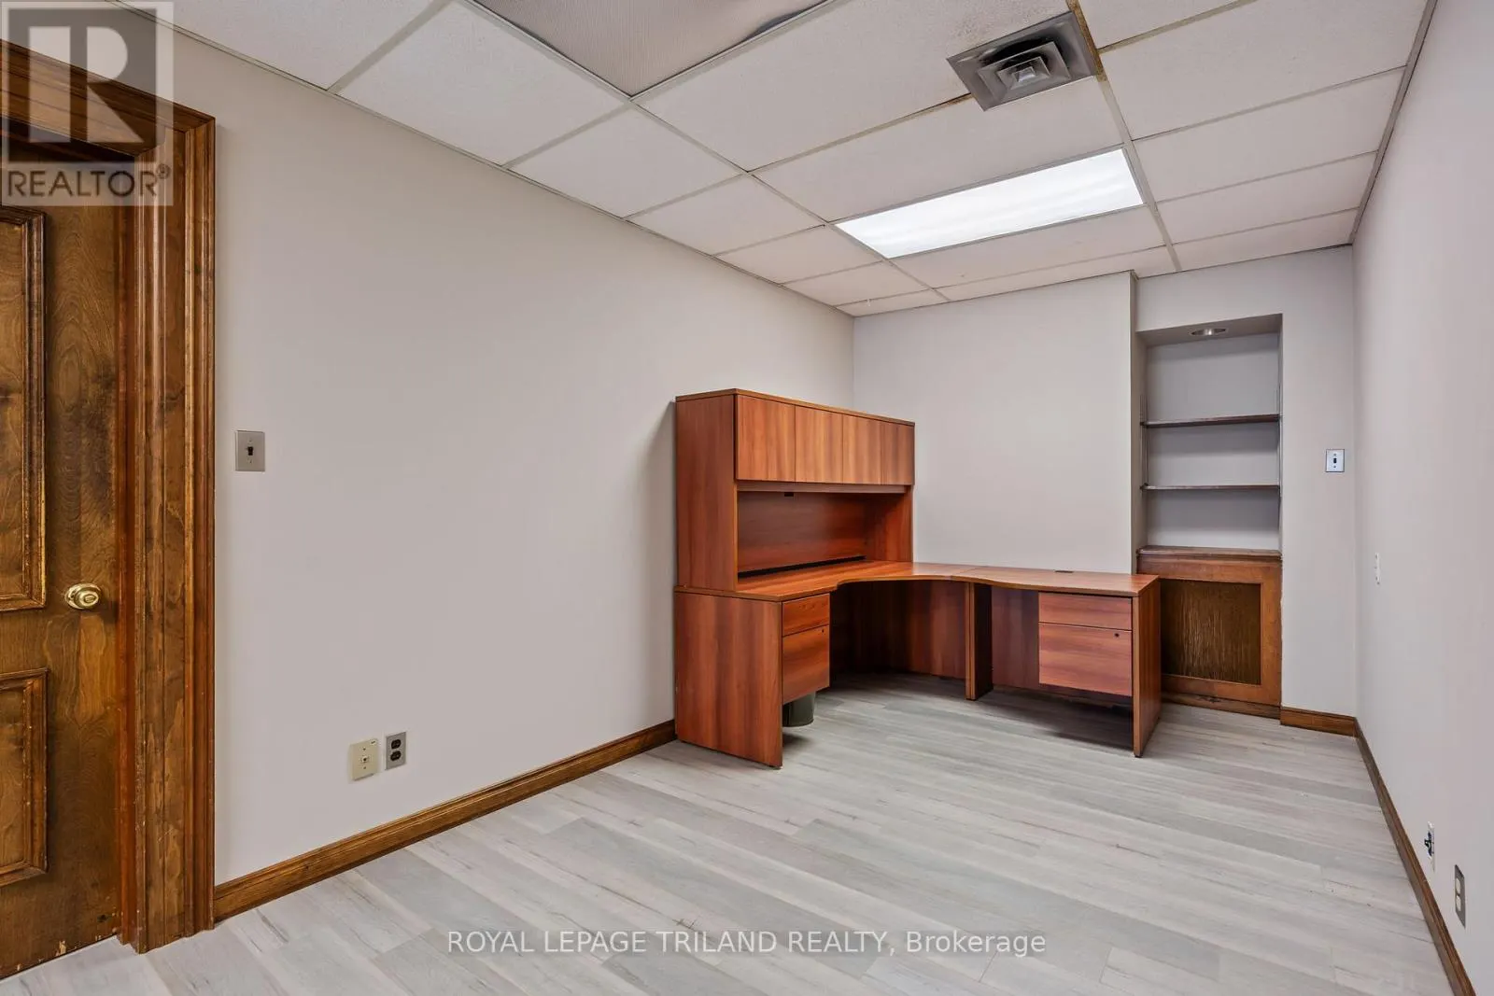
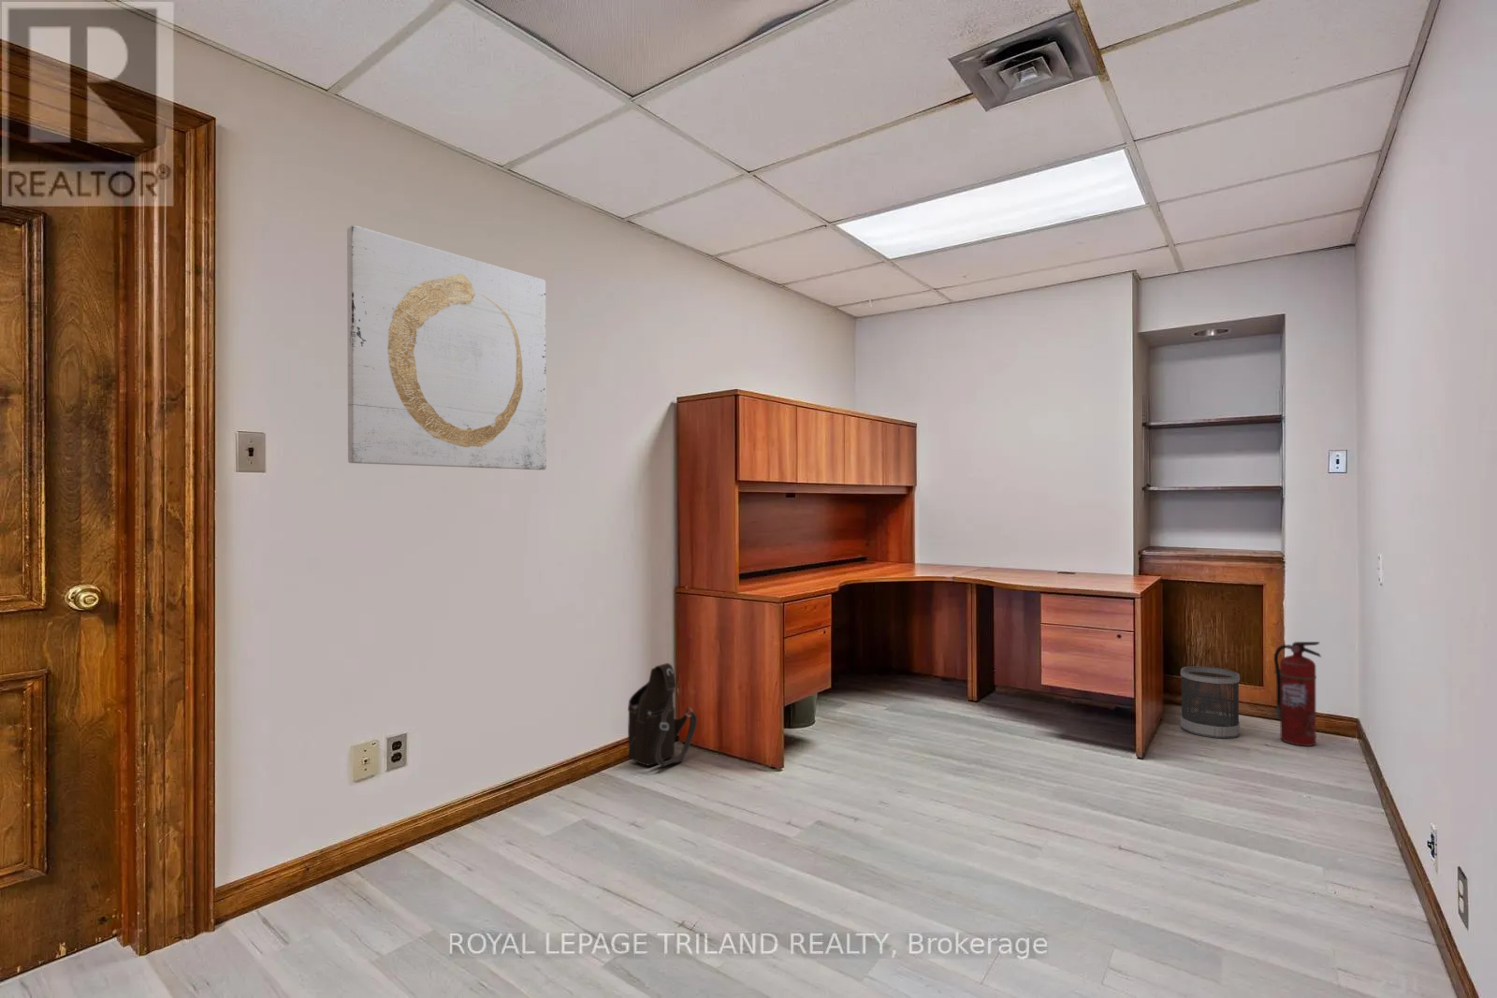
+ fire extinguisher [1273,640,1322,747]
+ shoulder bag [627,663,698,767]
+ wastebasket [1180,666,1241,740]
+ wall art [346,225,547,470]
